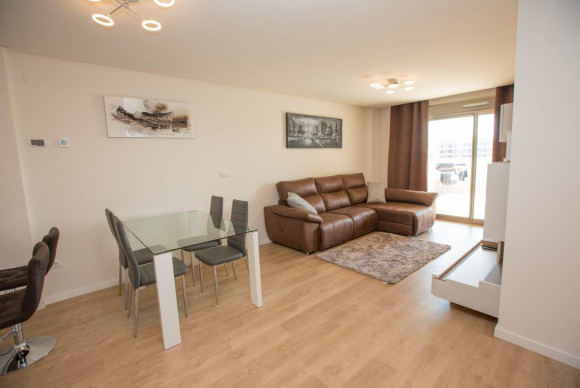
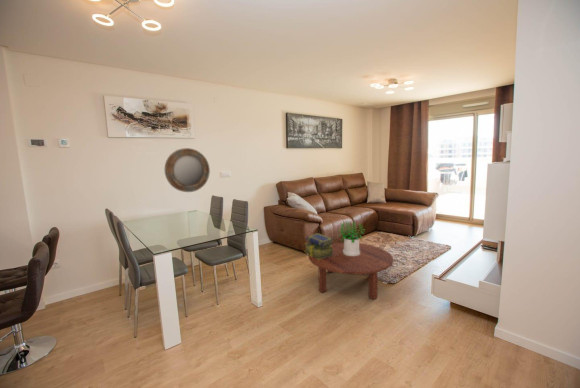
+ coffee table [308,241,394,300]
+ stack of books [304,232,334,260]
+ home mirror [164,147,211,193]
+ potted plant [338,221,366,256]
